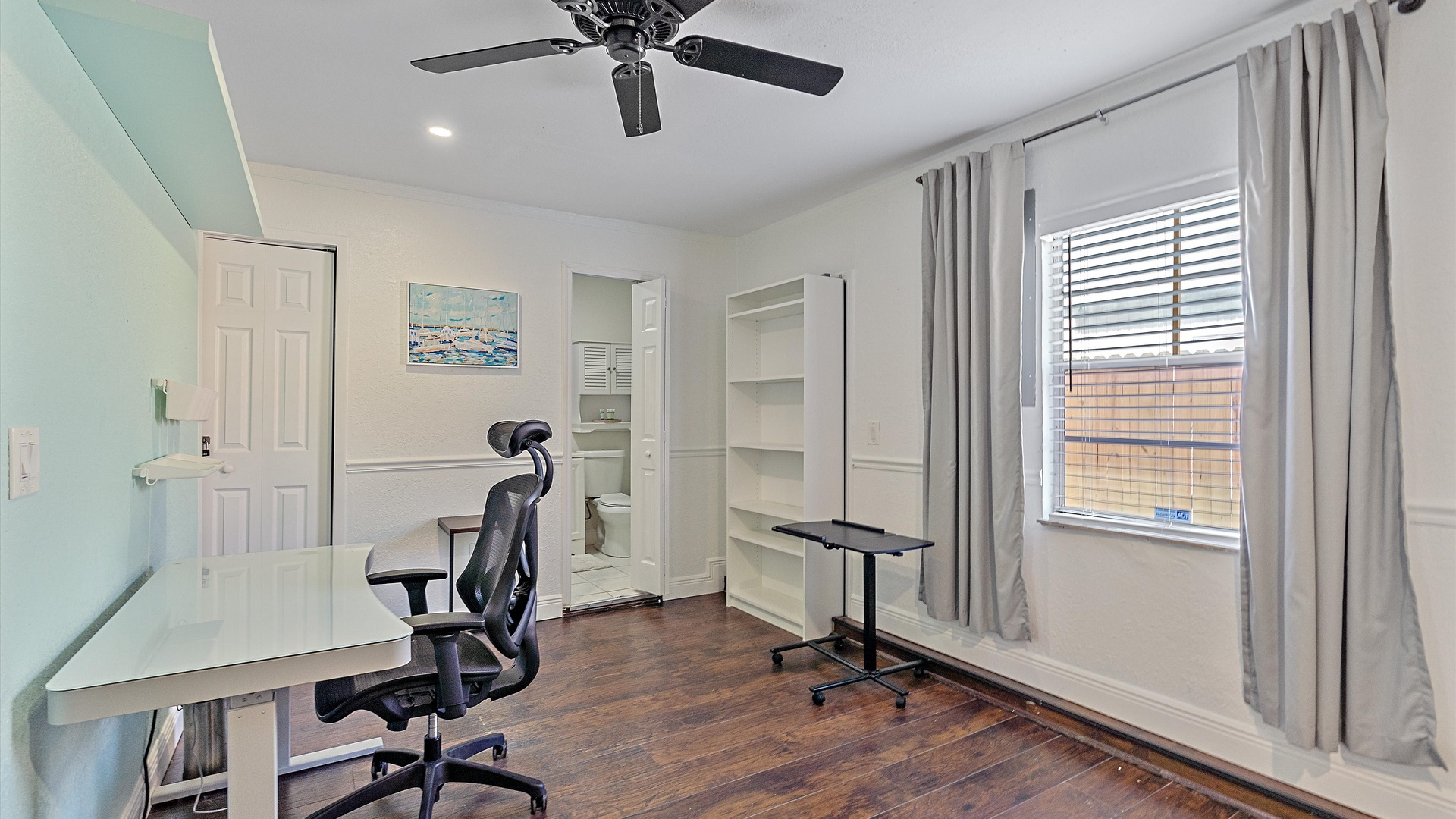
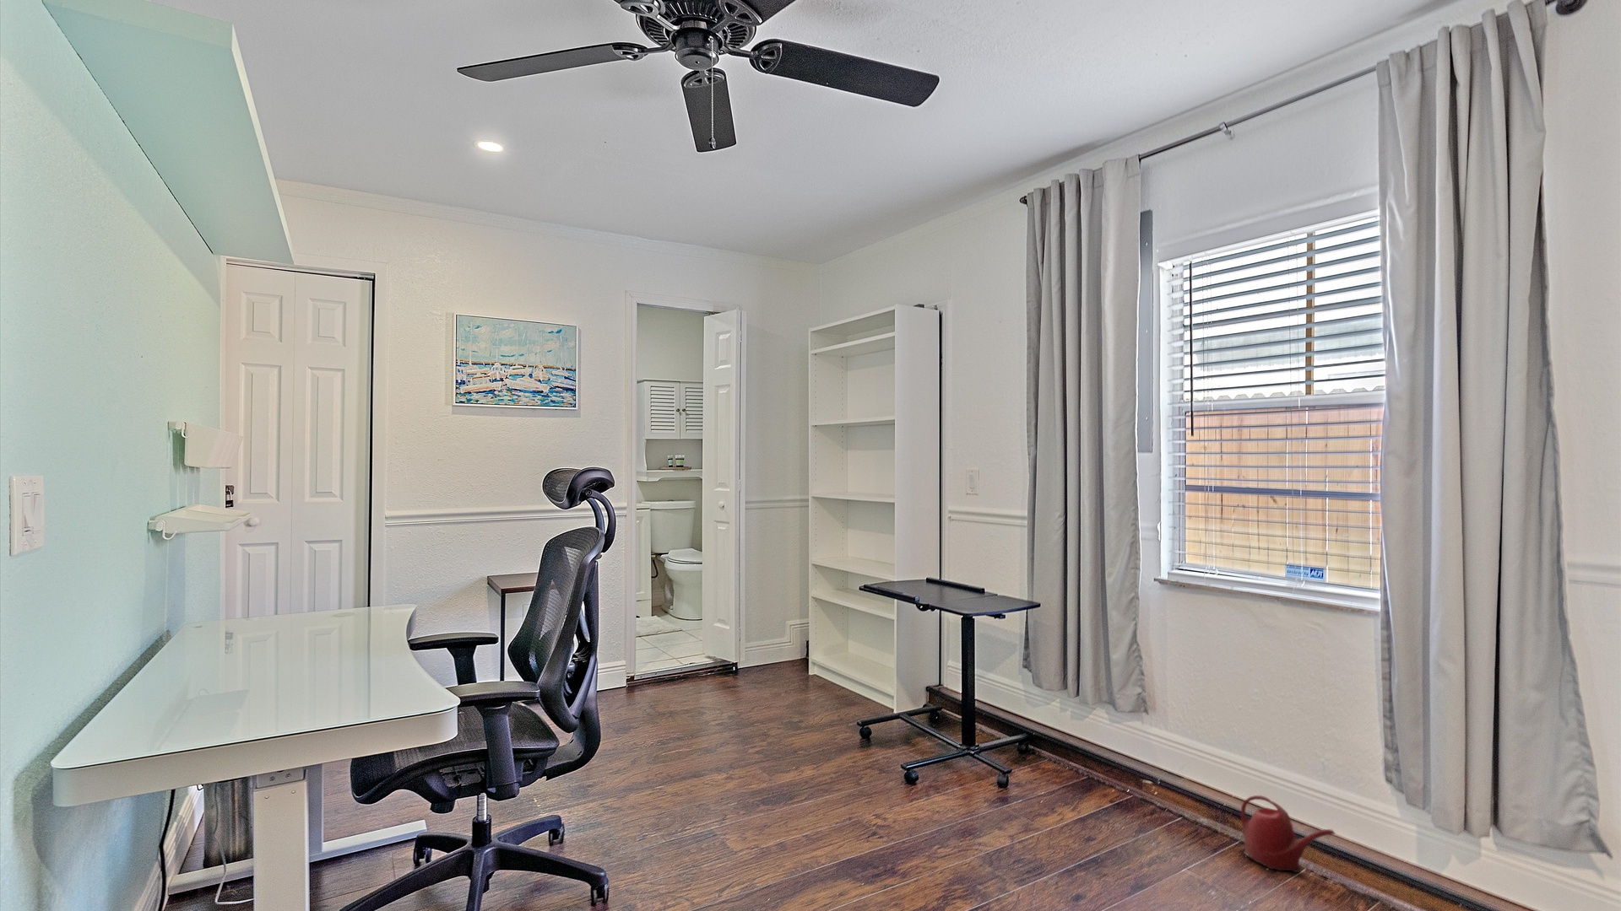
+ watering can [1240,794,1336,873]
